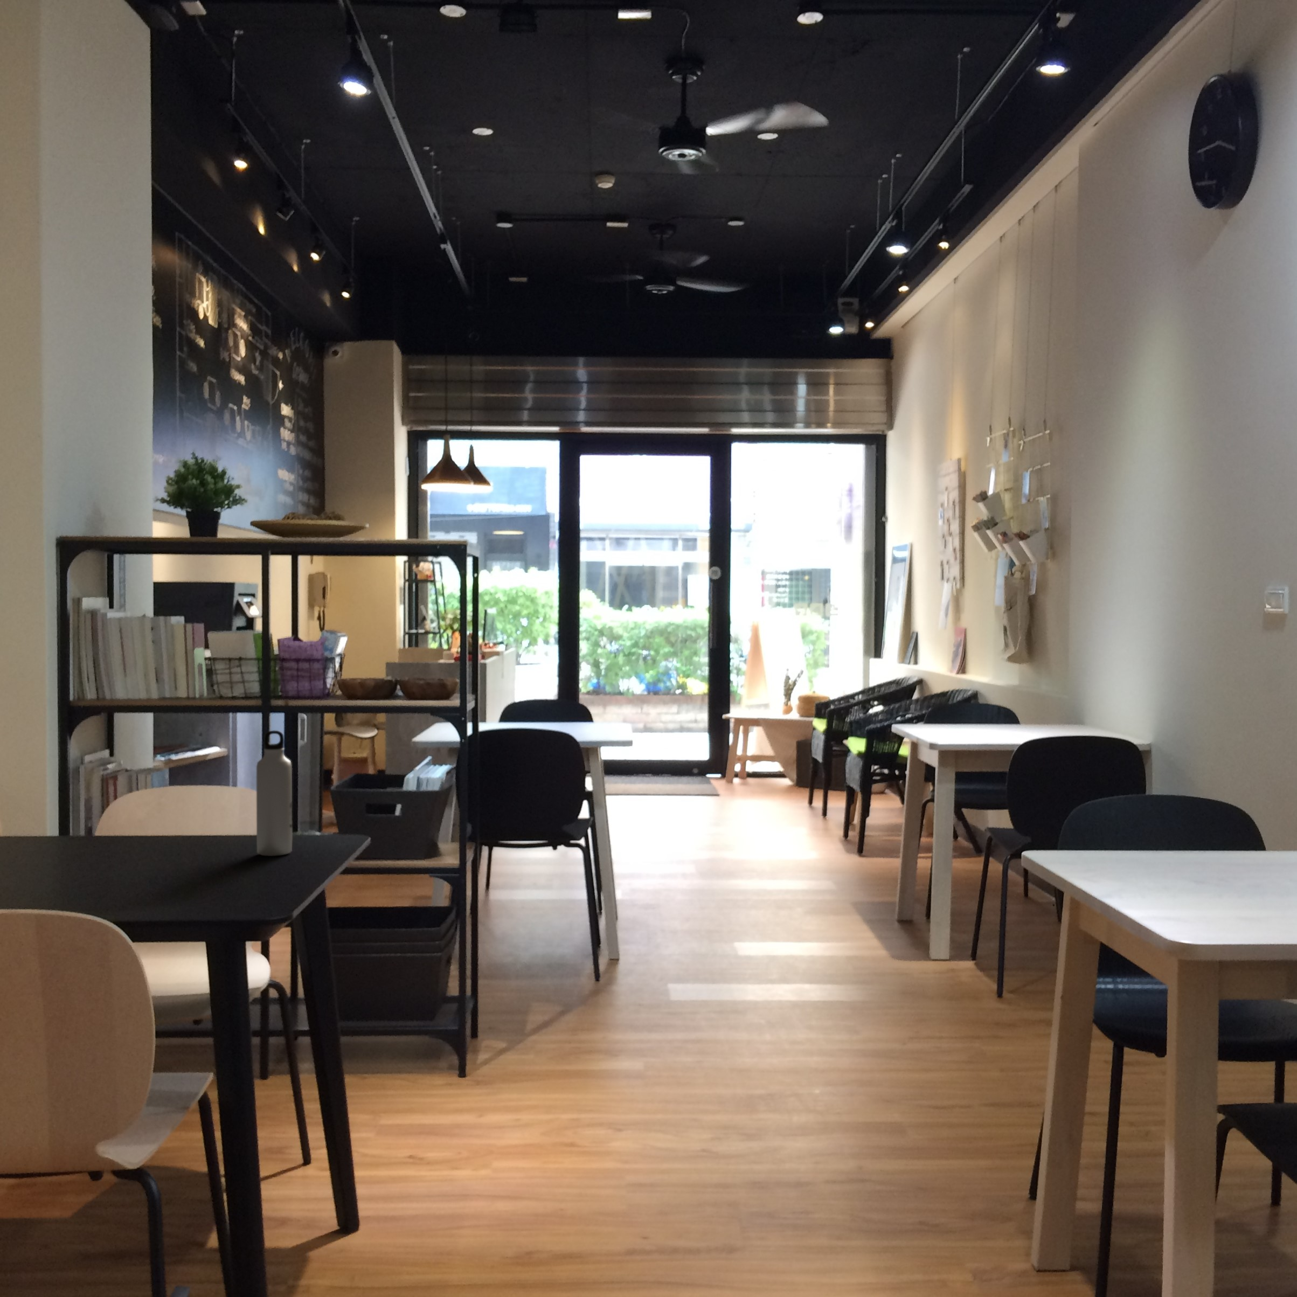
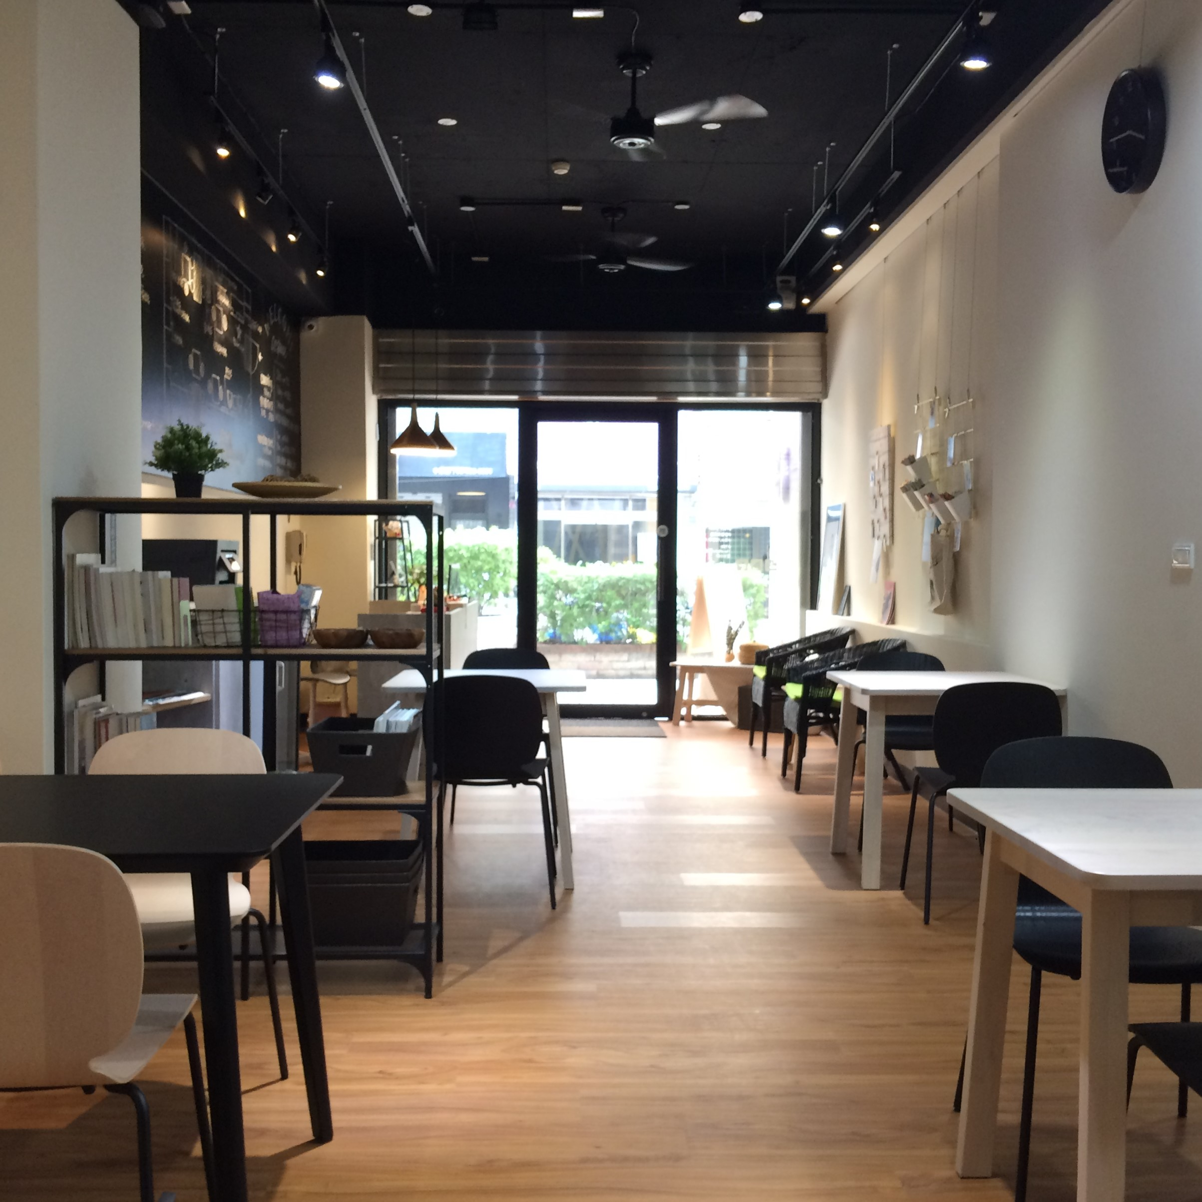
- water bottle [255,730,292,856]
